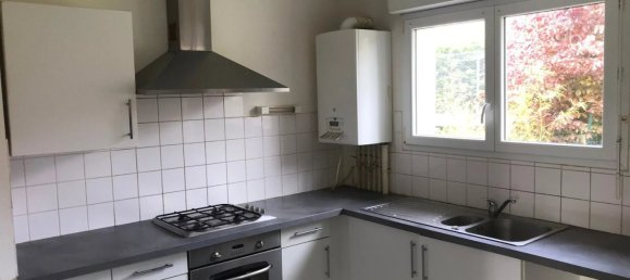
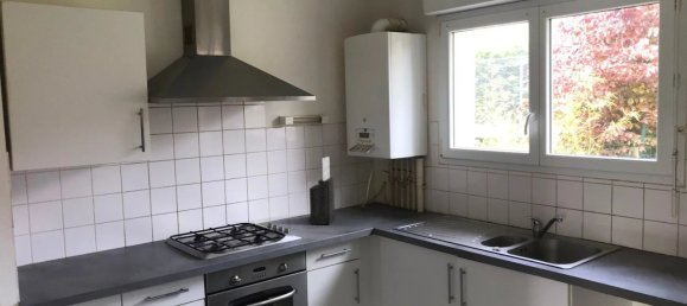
+ knife block [308,155,336,225]
